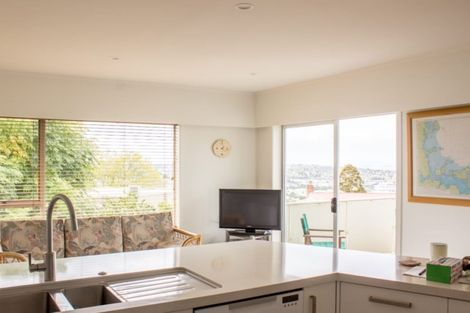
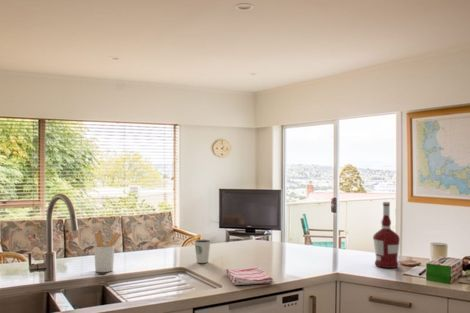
+ utensil holder [93,231,123,273]
+ alcohol [372,201,401,269]
+ dish towel [225,266,274,286]
+ dixie cup [193,239,212,264]
